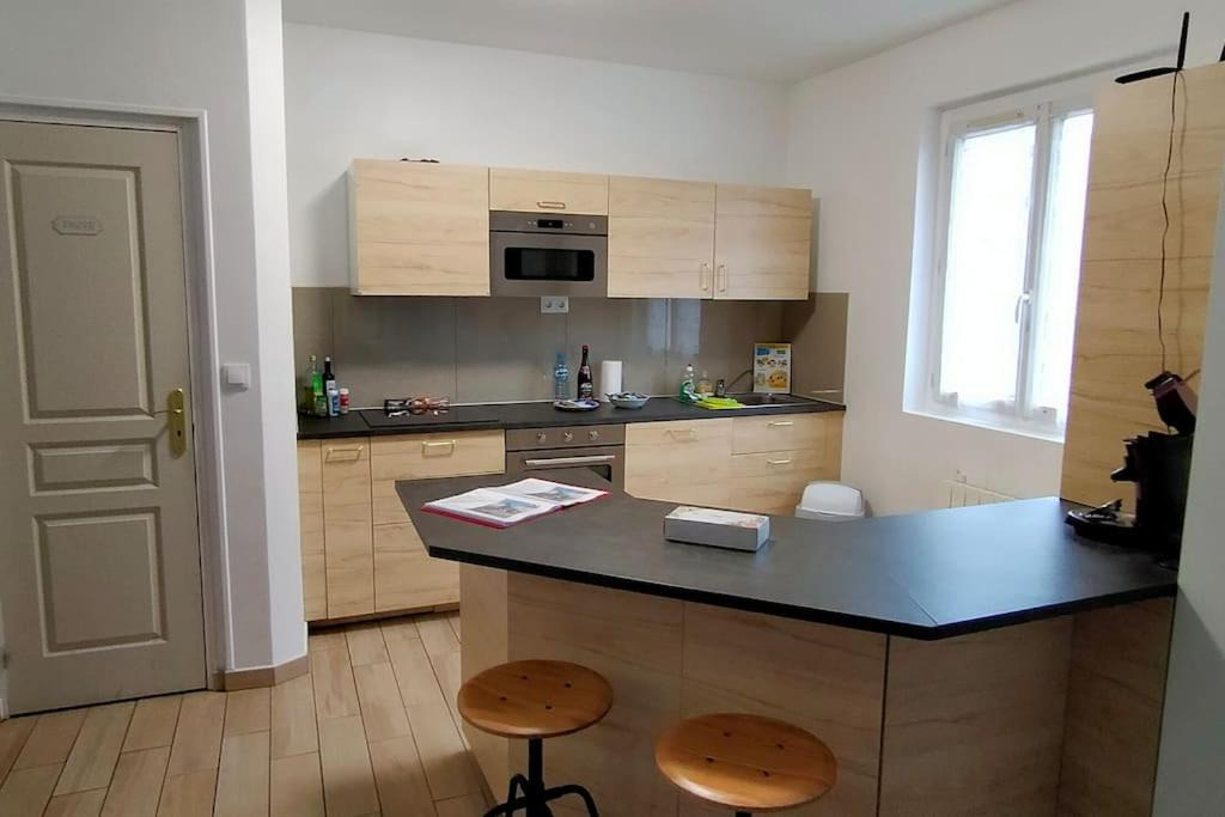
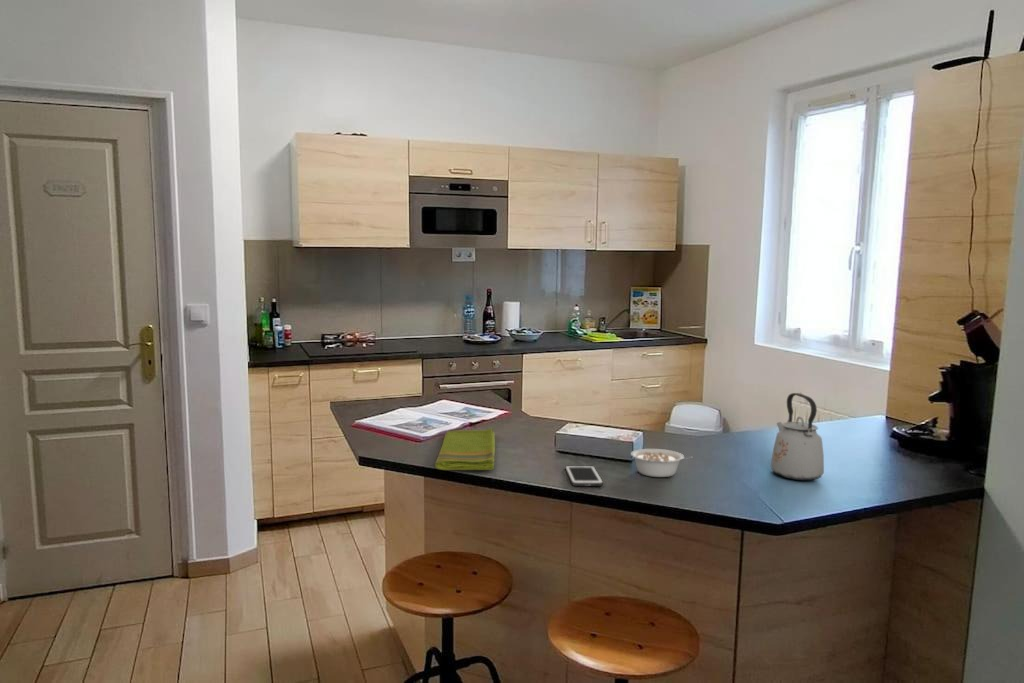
+ dish towel [434,427,496,471]
+ kettle [770,392,825,482]
+ cell phone [564,465,604,487]
+ legume [630,448,692,478]
